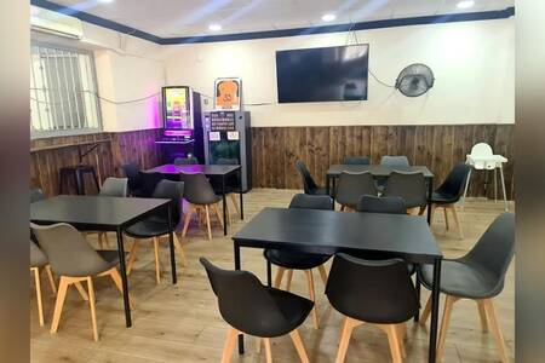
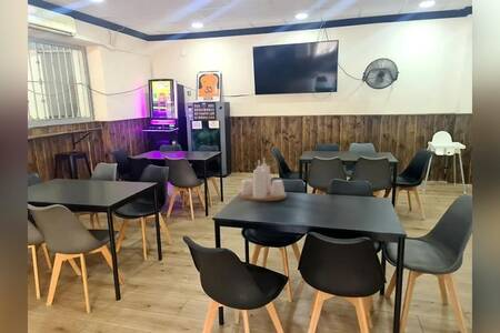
+ condiment set [238,157,288,202]
